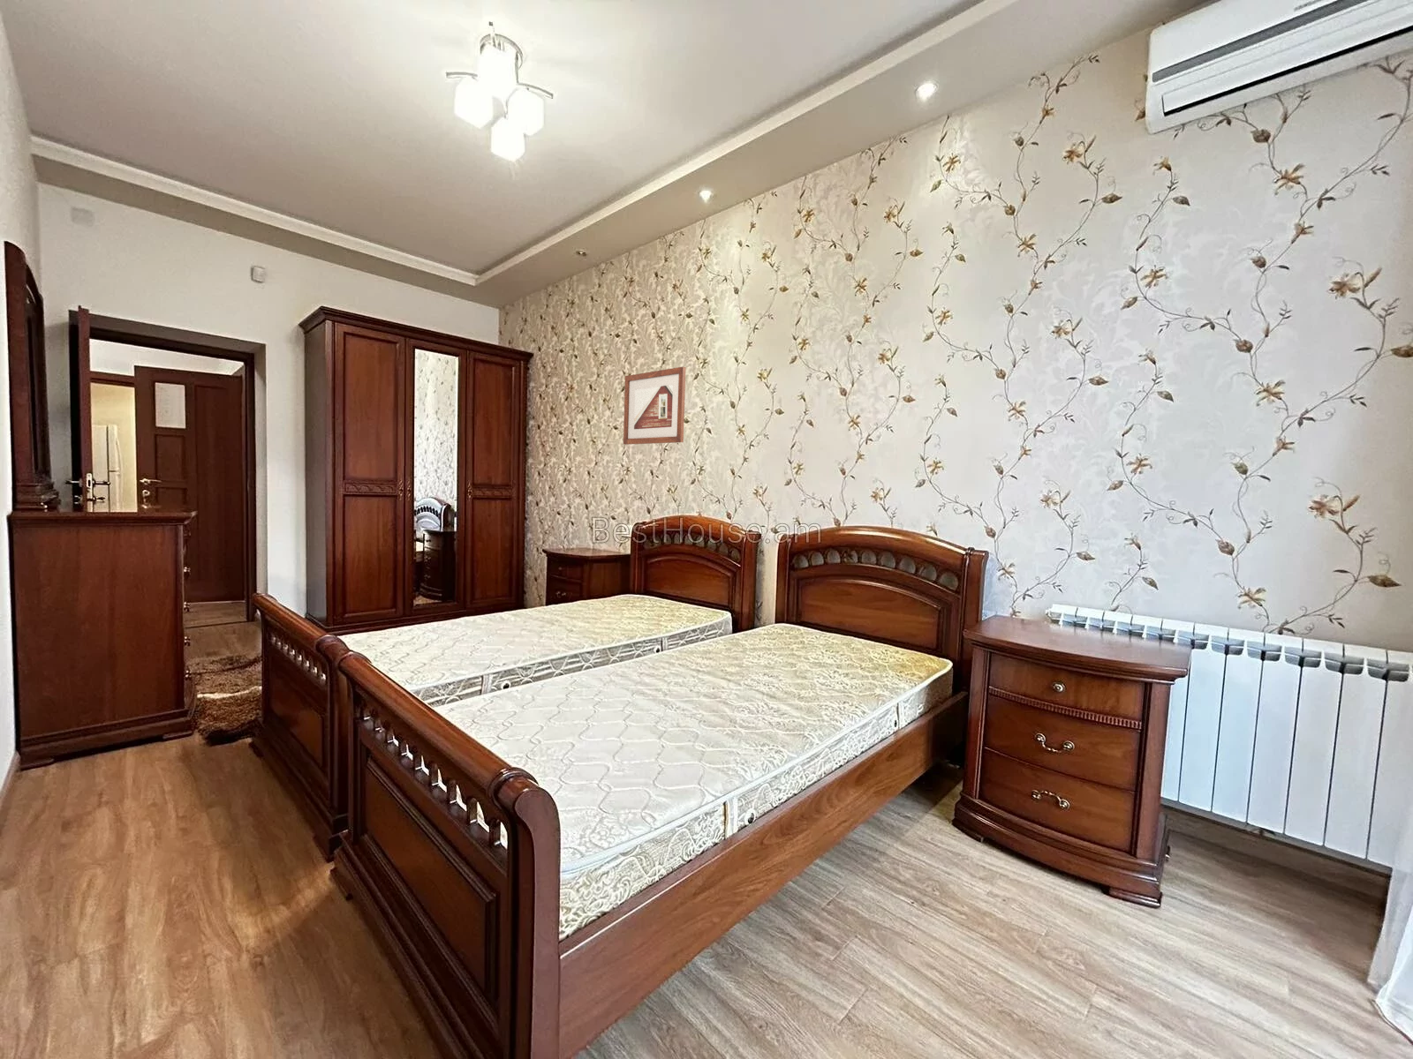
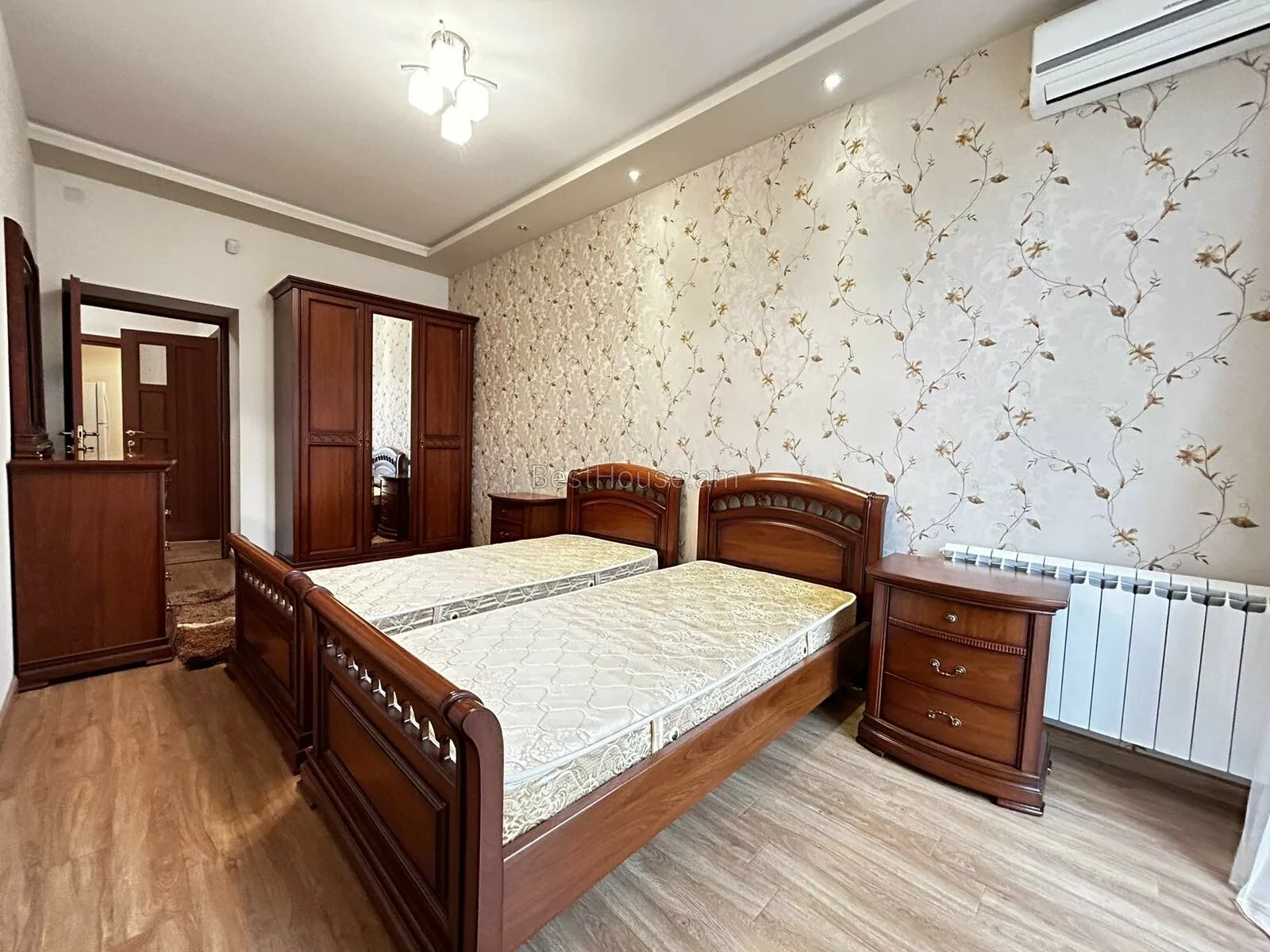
- picture frame [623,366,688,446]
